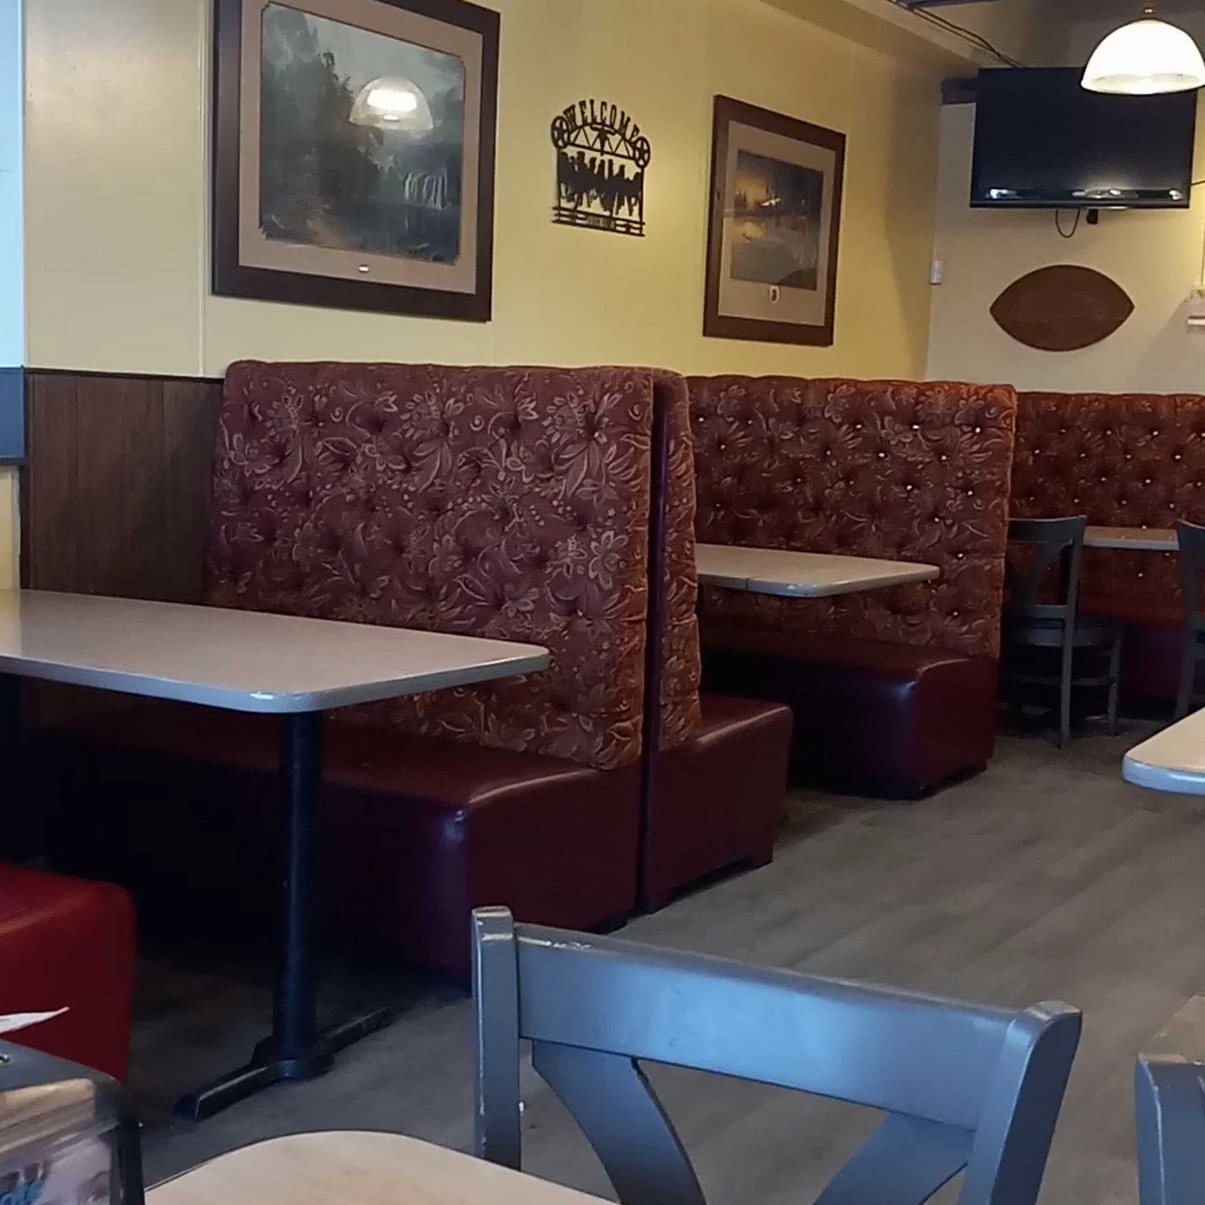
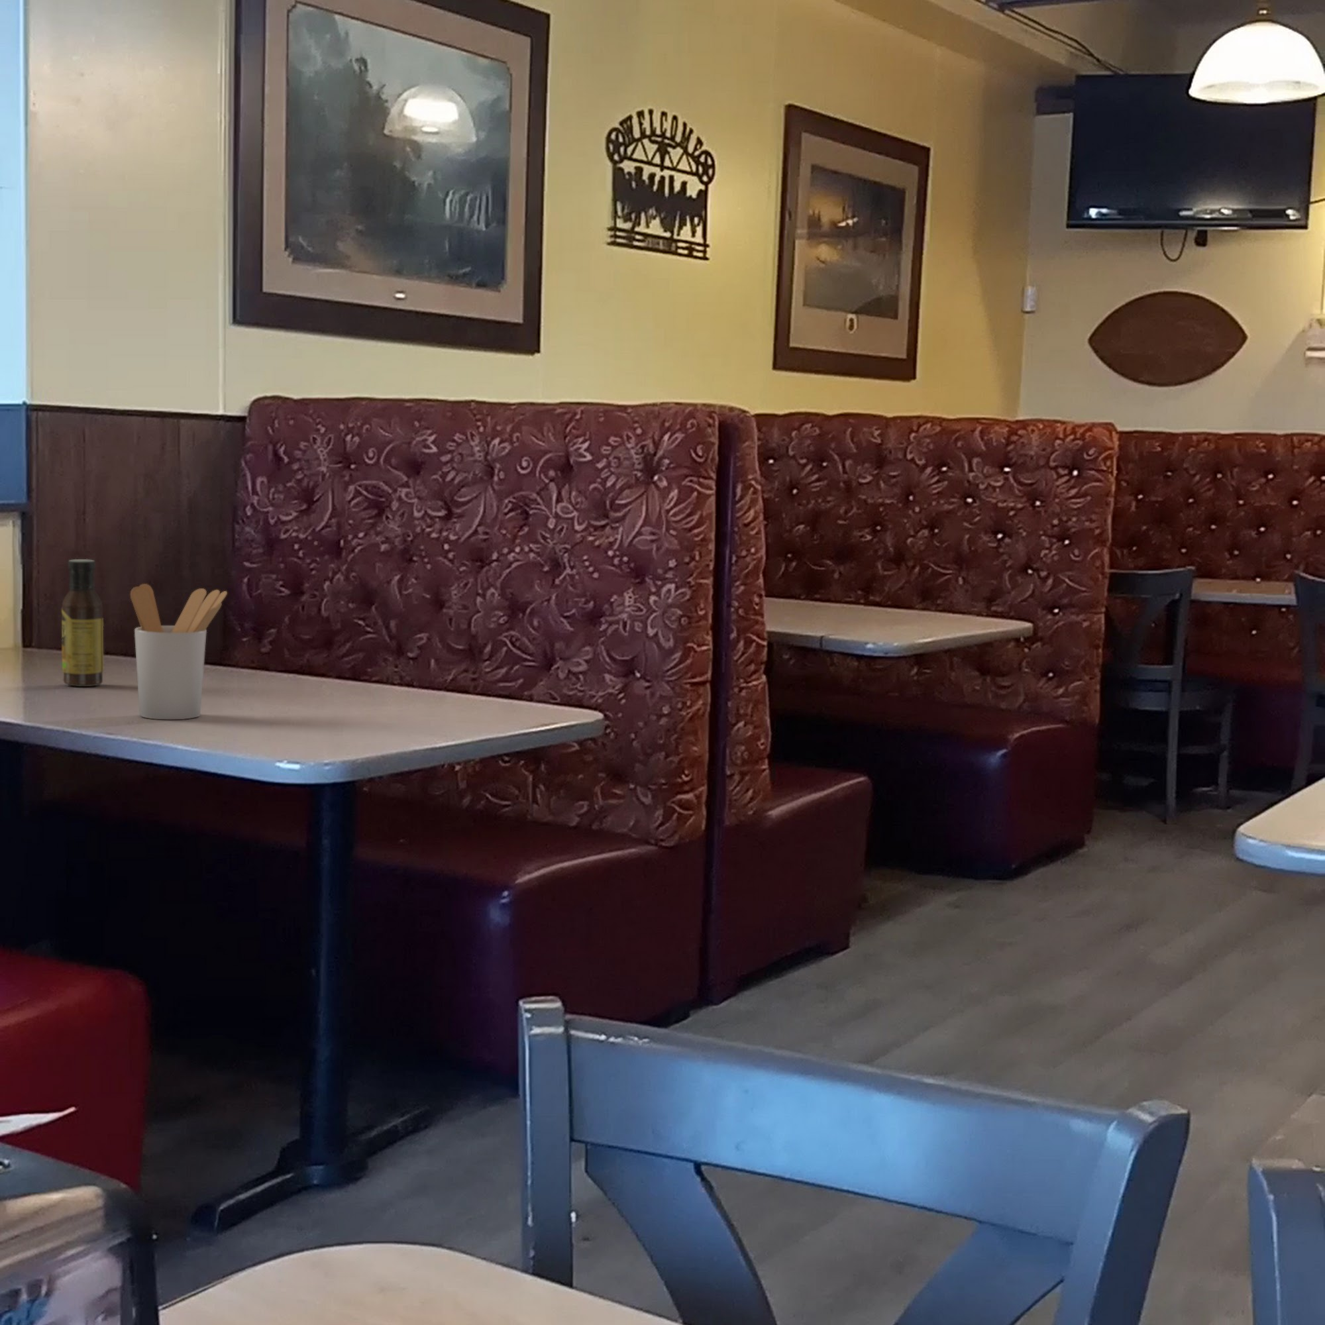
+ utensil holder [130,582,228,721]
+ sauce bottle [61,558,104,687]
